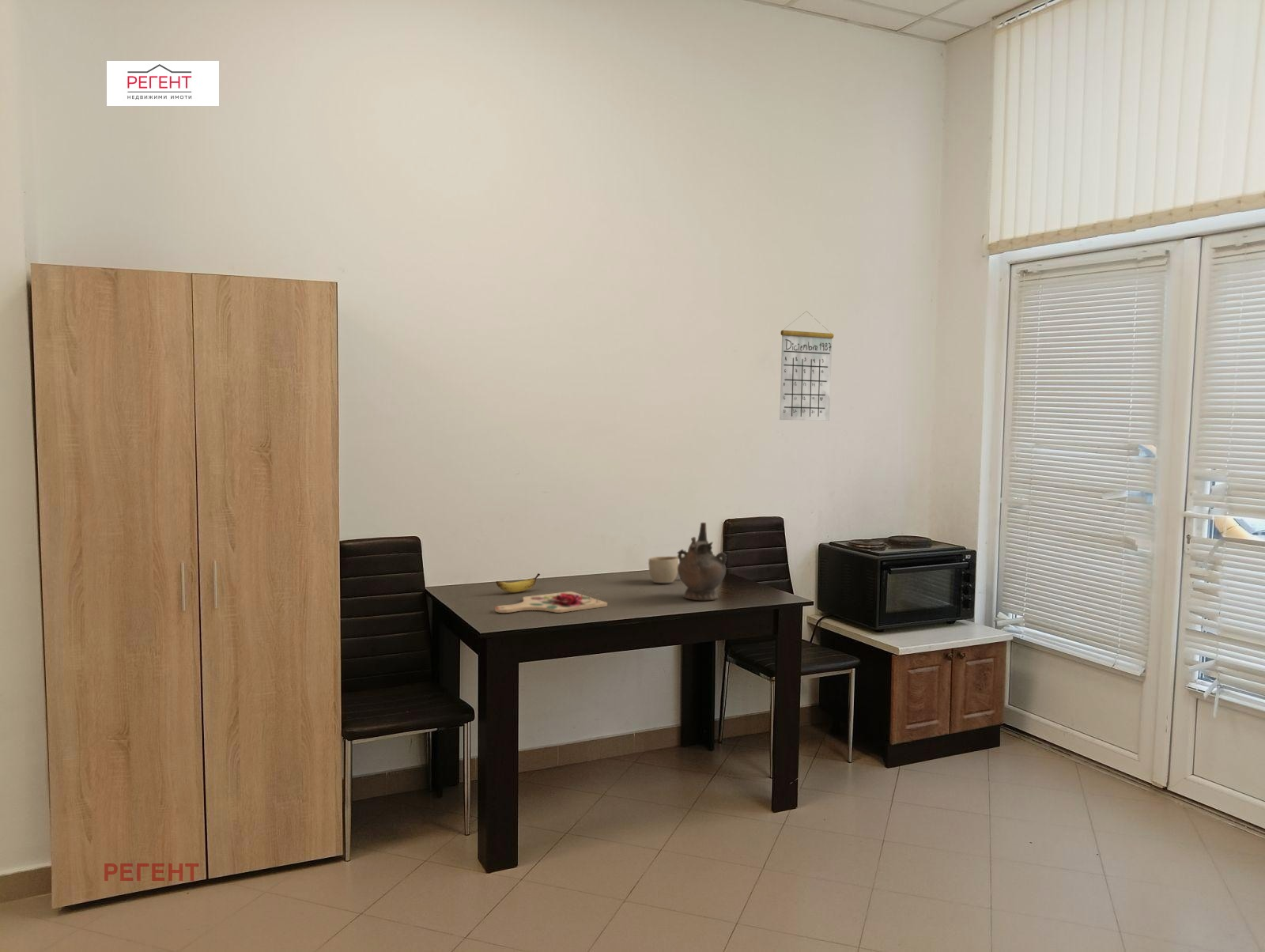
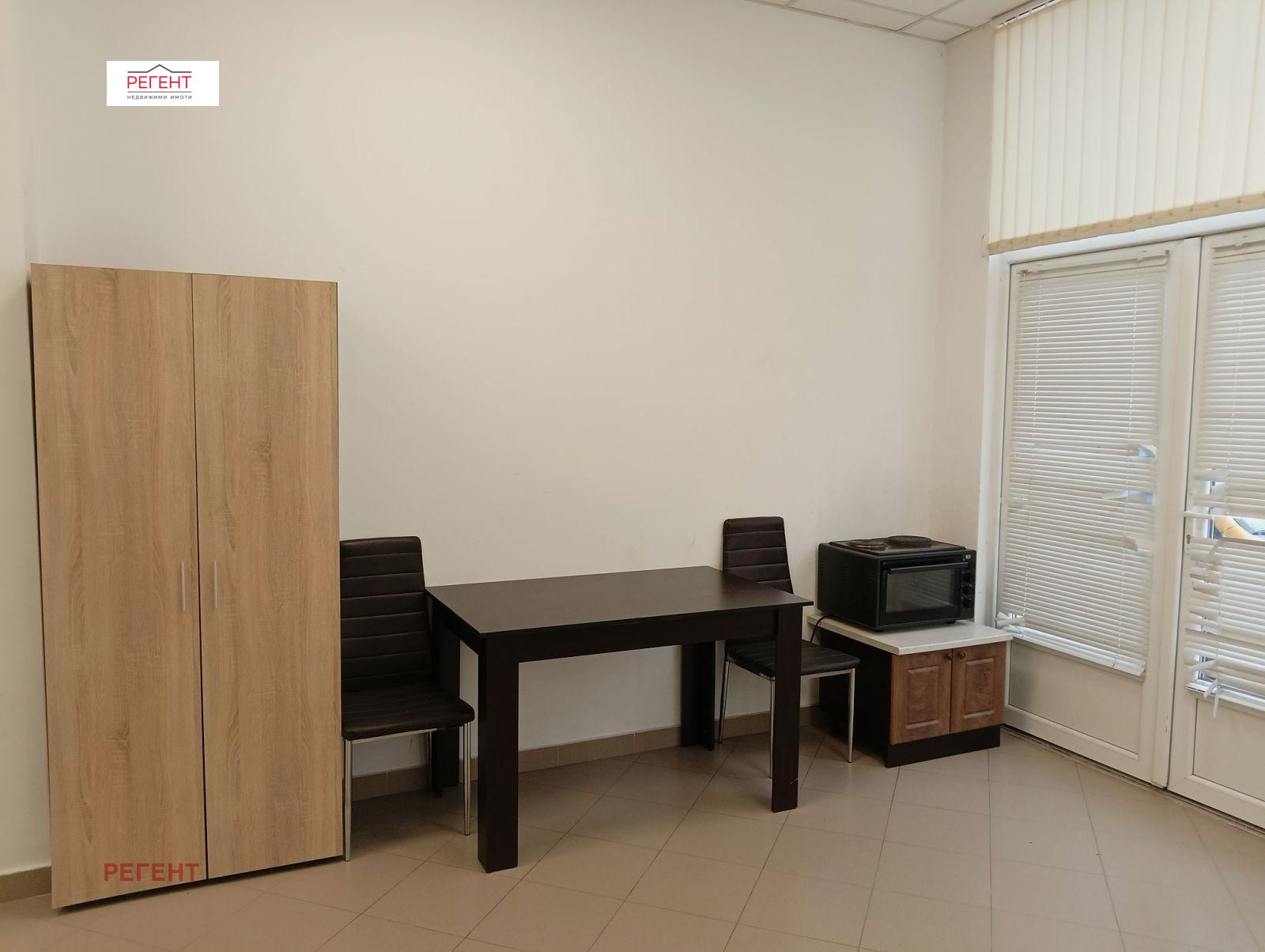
- cup [648,554,685,584]
- cutting board [494,588,608,614]
- banana [495,572,541,593]
- ceremonial vessel [677,522,728,601]
- calendar [779,311,835,421]
